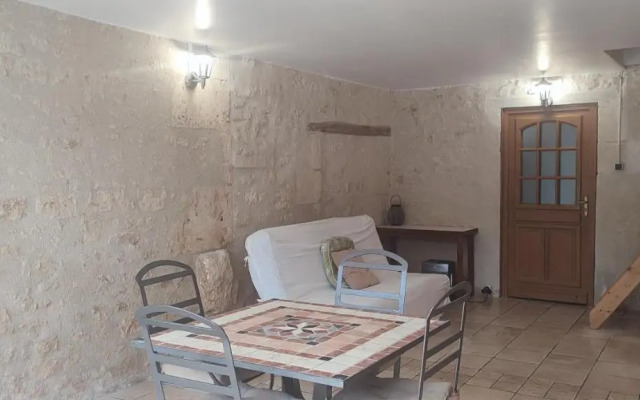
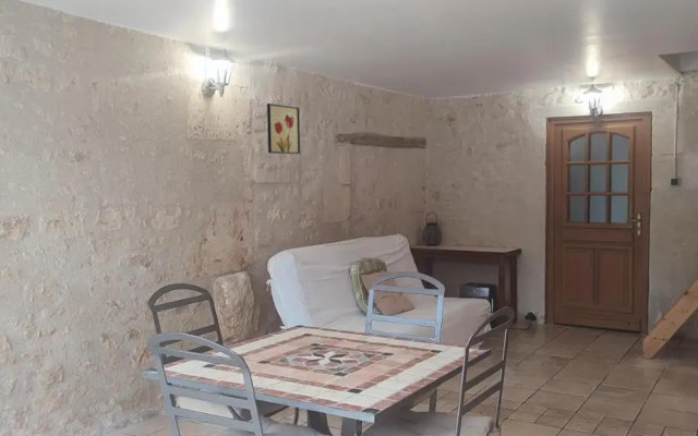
+ wall art [266,102,301,155]
